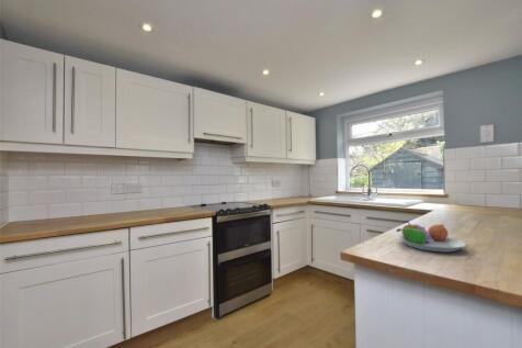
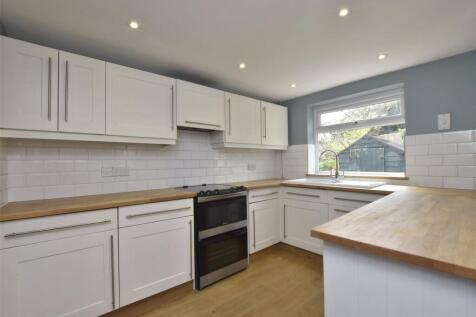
- fruit bowl [395,220,467,254]
